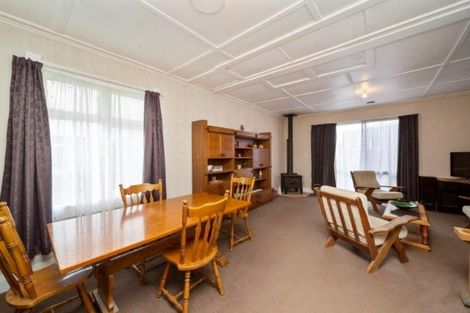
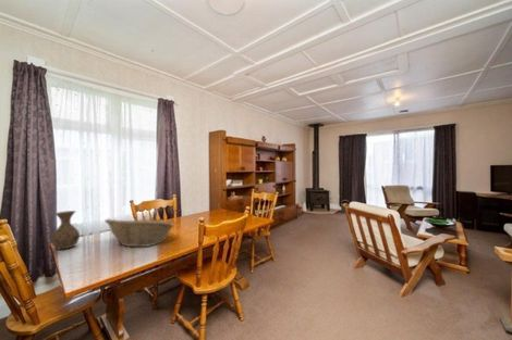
+ vase [50,210,81,250]
+ fruit basket [103,216,175,248]
